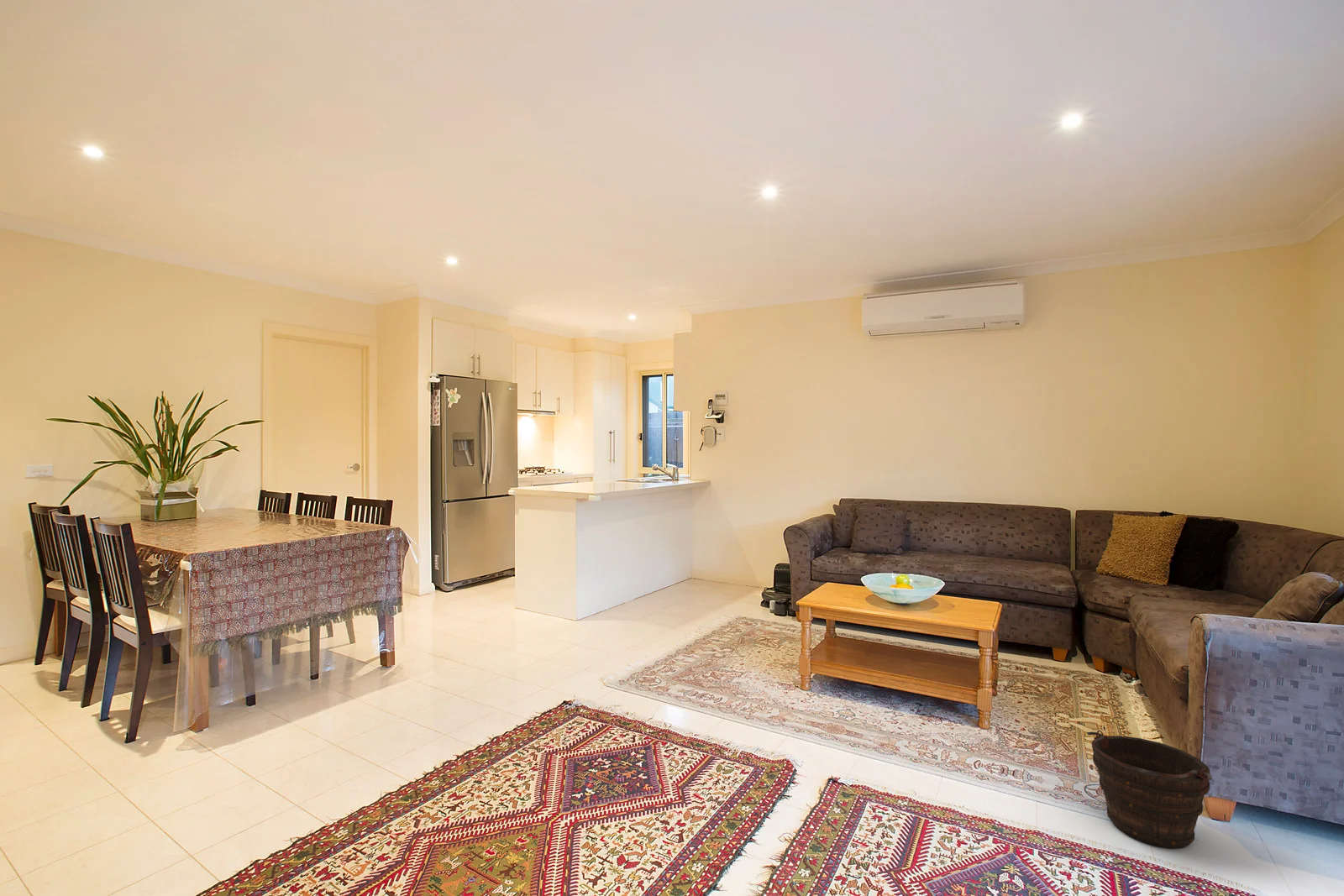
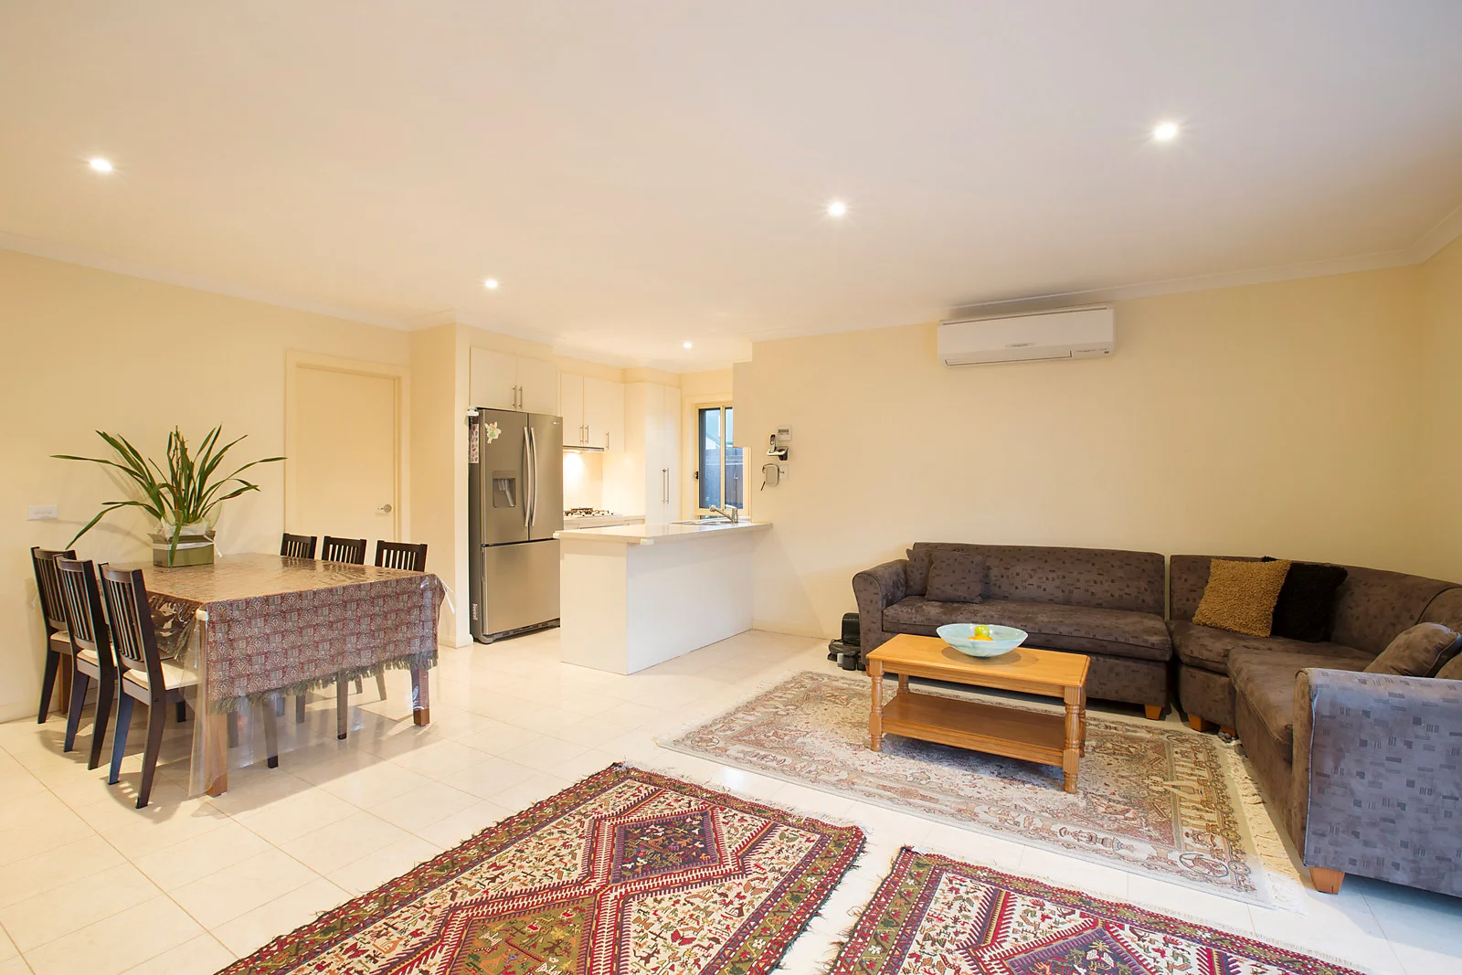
- bucket [1086,730,1213,849]
